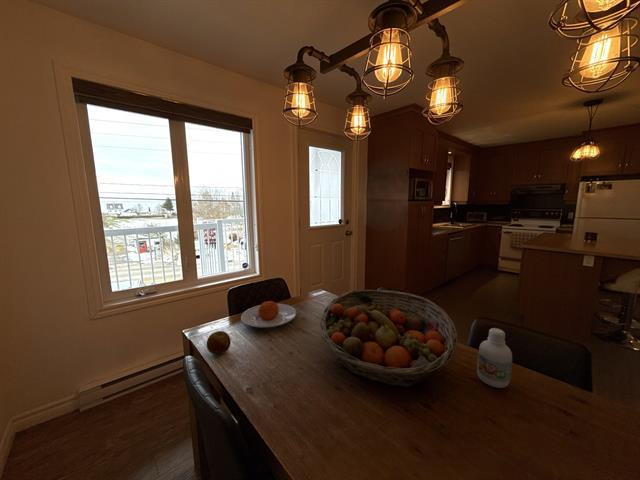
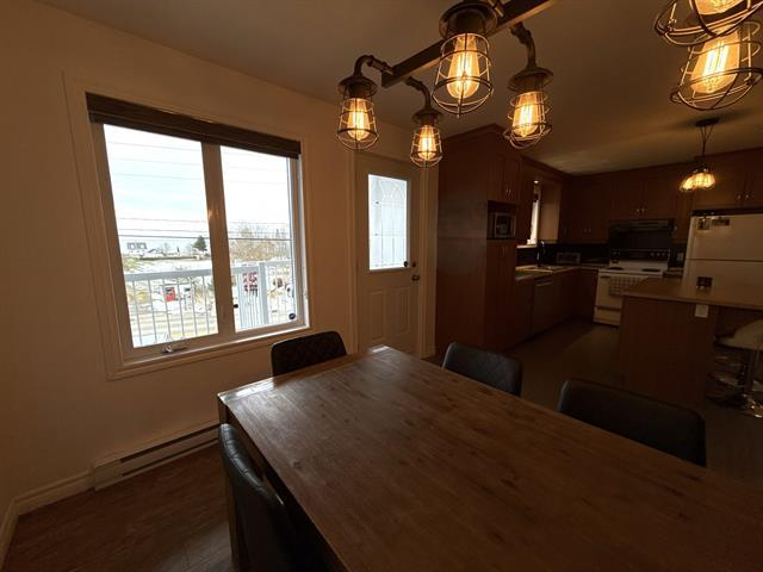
- bottle [476,327,514,389]
- plate [240,300,297,329]
- fruit [206,330,232,355]
- fruit basket [319,289,459,388]
